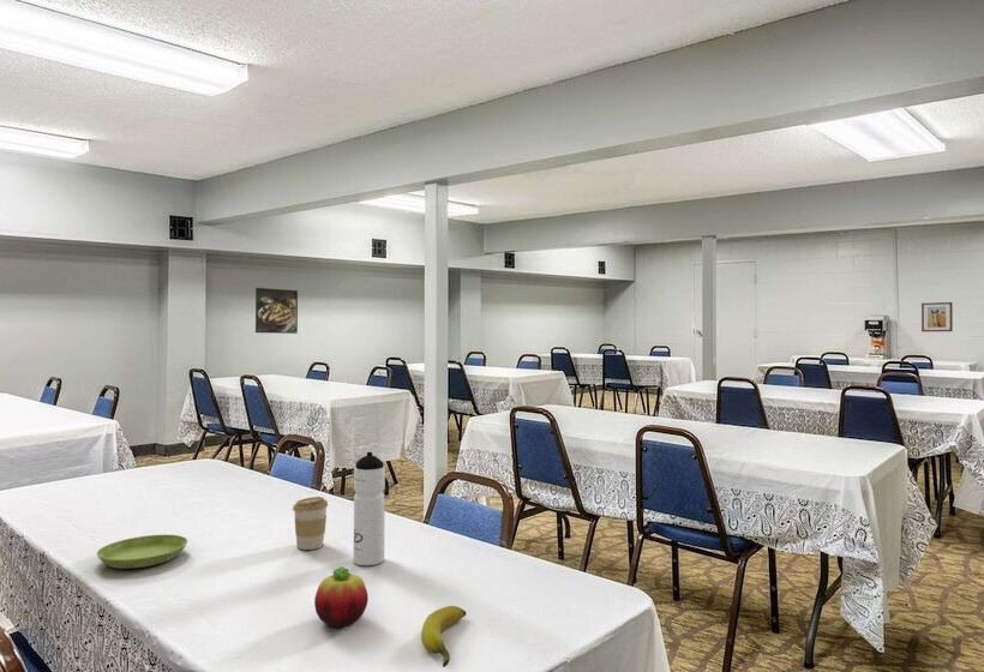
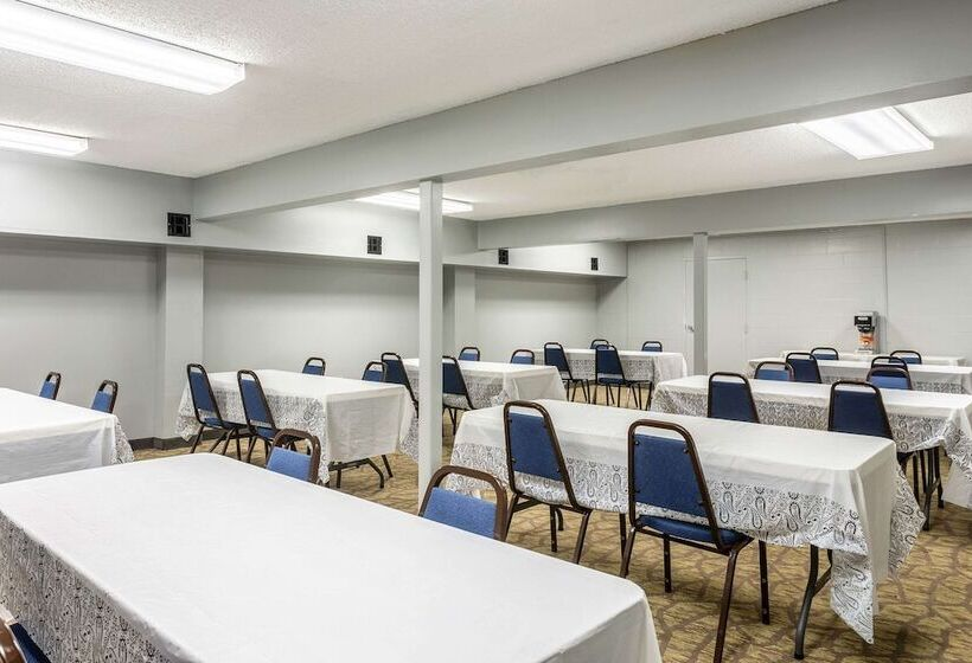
- coffee cup [292,496,329,551]
- saucer [96,534,188,570]
- wall art [920,301,954,332]
- banana [420,605,467,668]
- fruit [313,565,370,629]
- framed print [254,287,299,335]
- water bottle [353,451,386,566]
